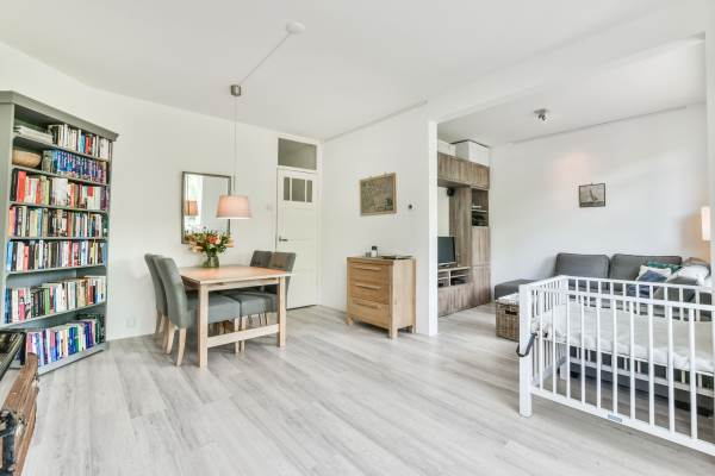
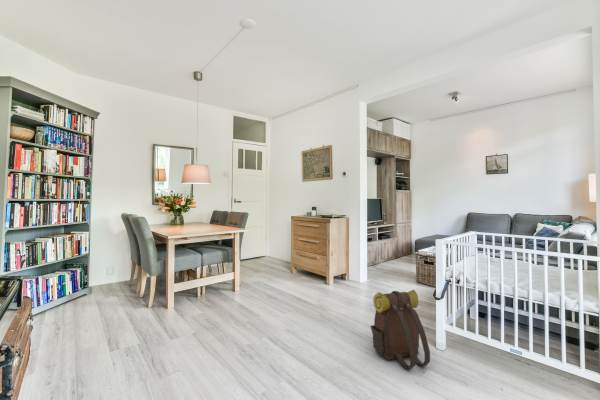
+ backpack [369,289,431,370]
